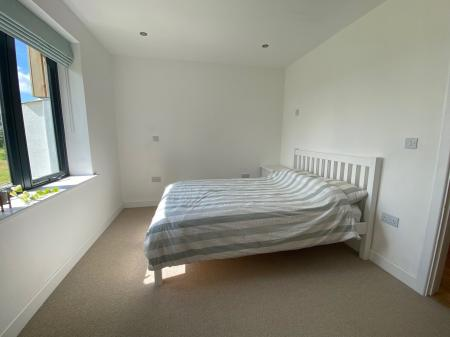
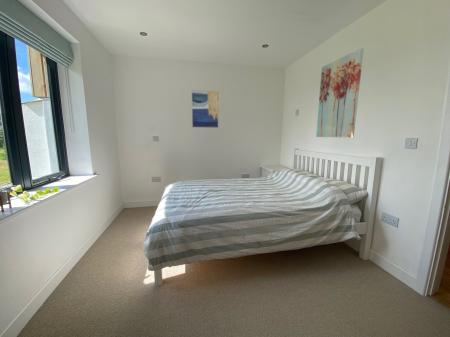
+ wall art [191,89,220,129]
+ wall art [315,47,365,139]
